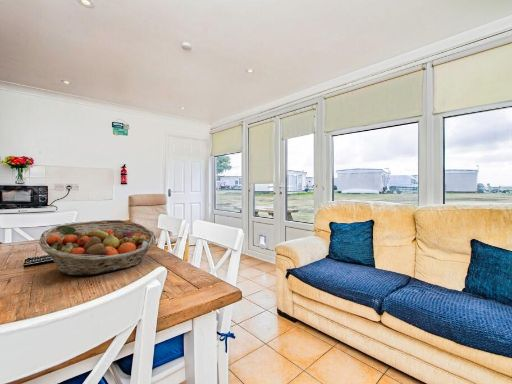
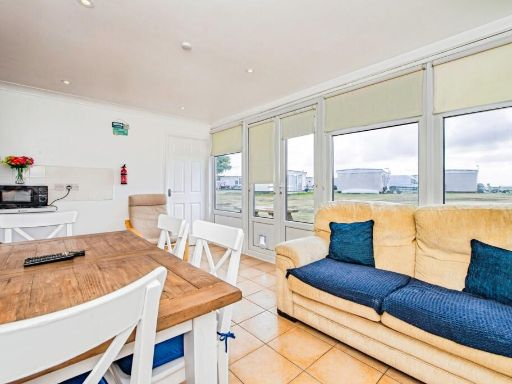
- fruit basket [38,219,157,277]
